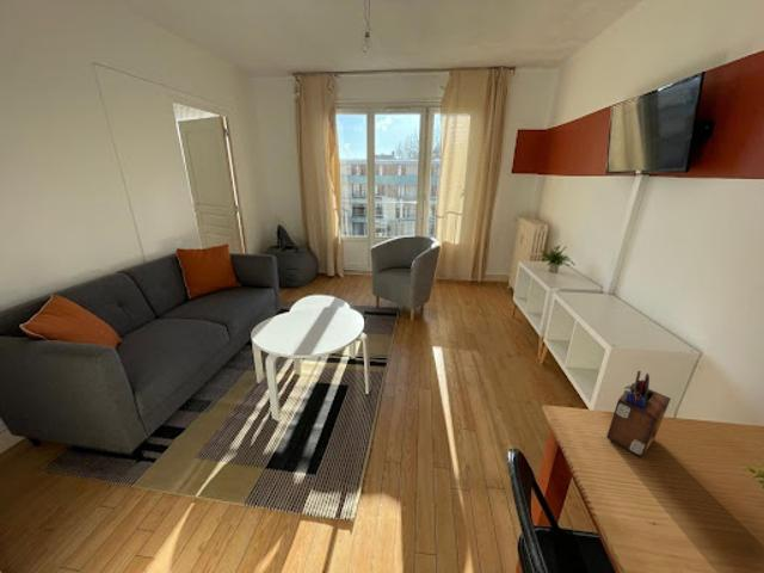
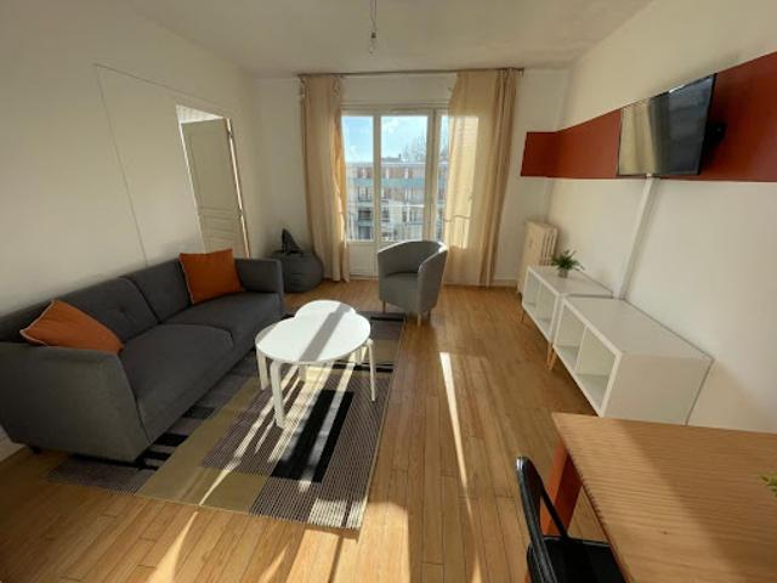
- desk organizer [605,370,672,458]
